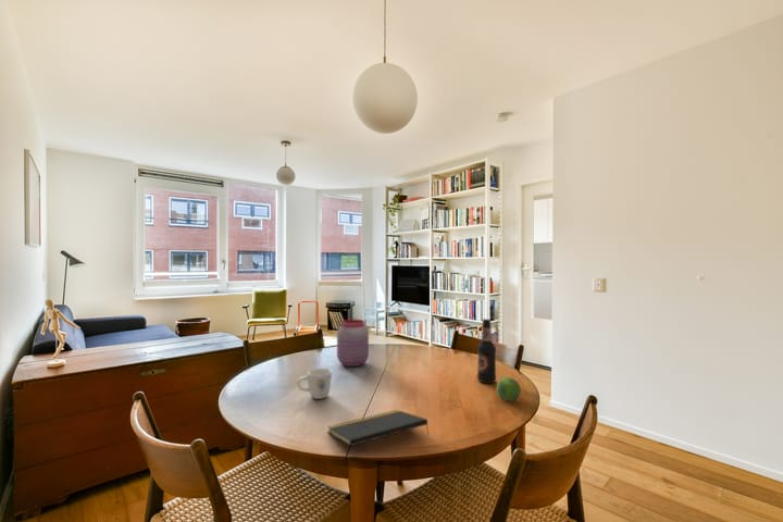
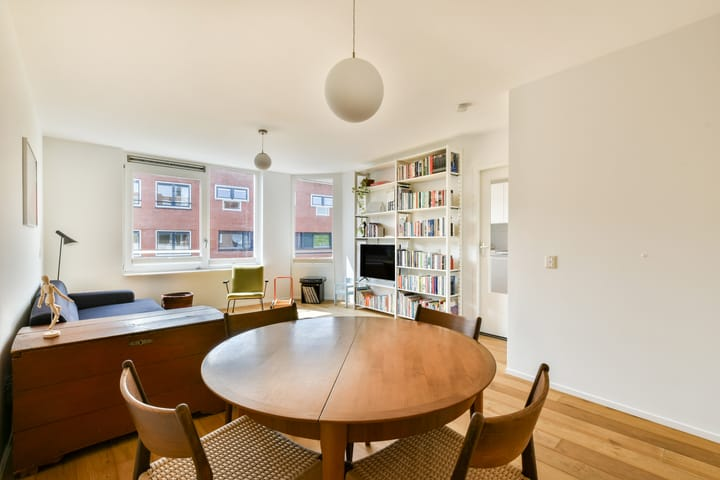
- bottle [476,318,497,384]
- mug [296,368,333,400]
- jar [336,319,370,368]
- fruit [496,376,522,402]
- notepad [326,409,430,447]
